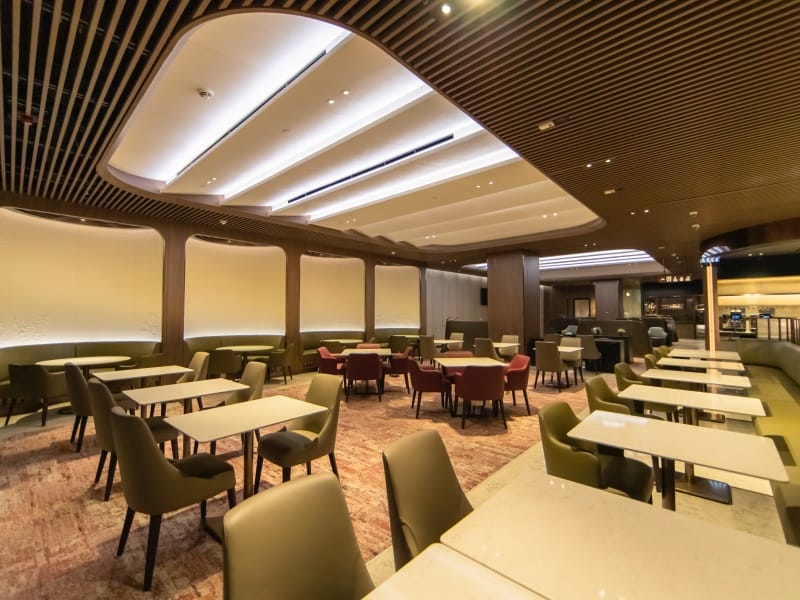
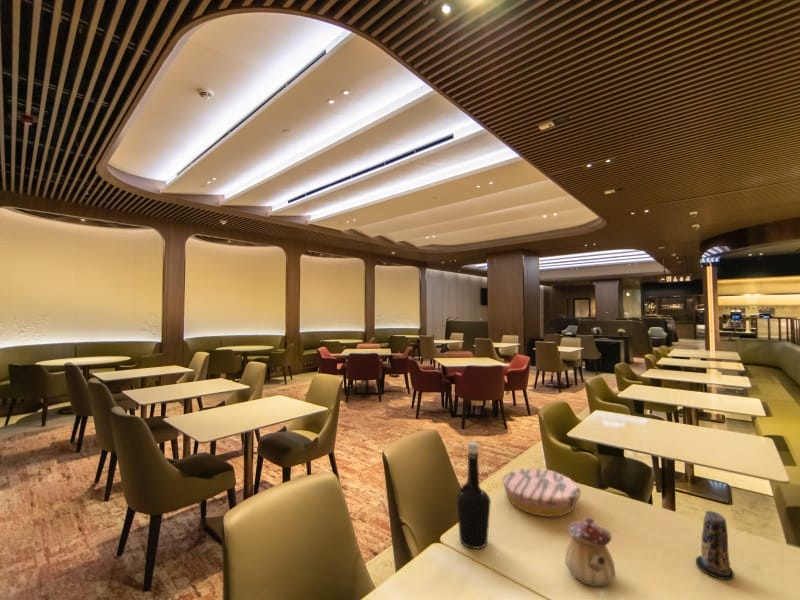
+ plate [502,468,582,518]
+ teapot [564,516,617,588]
+ bottle [456,441,491,550]
+ candle [695,510,735,581]
